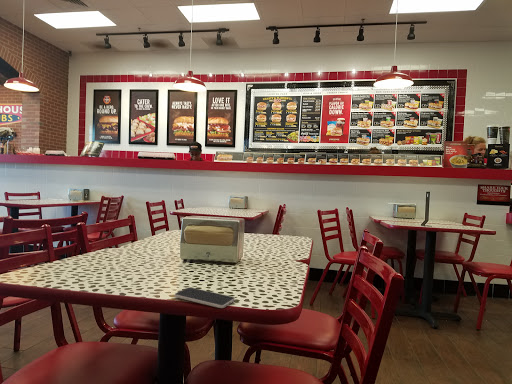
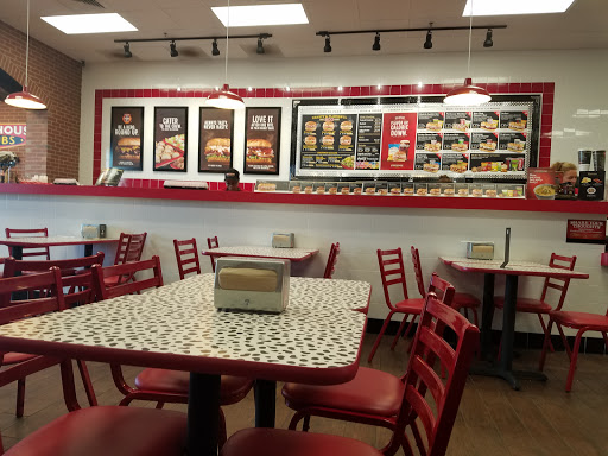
- smartphone [173,286,236,309]
